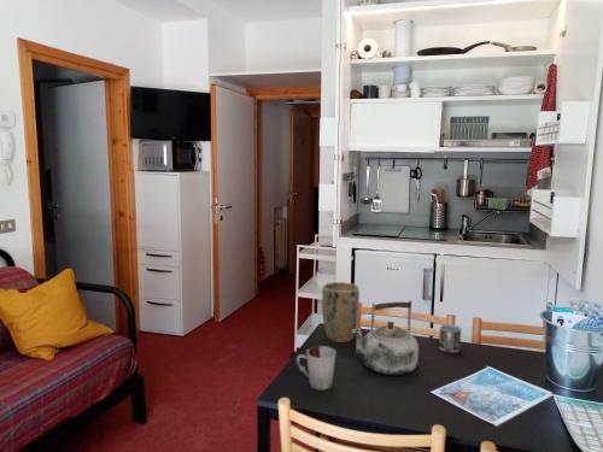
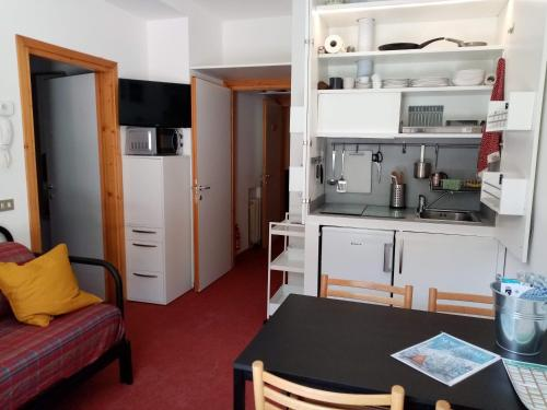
- plant pot [321,281,361,344]
- cup [295,345,338,391]
- kettle [352,299,420,376]
- cup [438,323,463,354]
